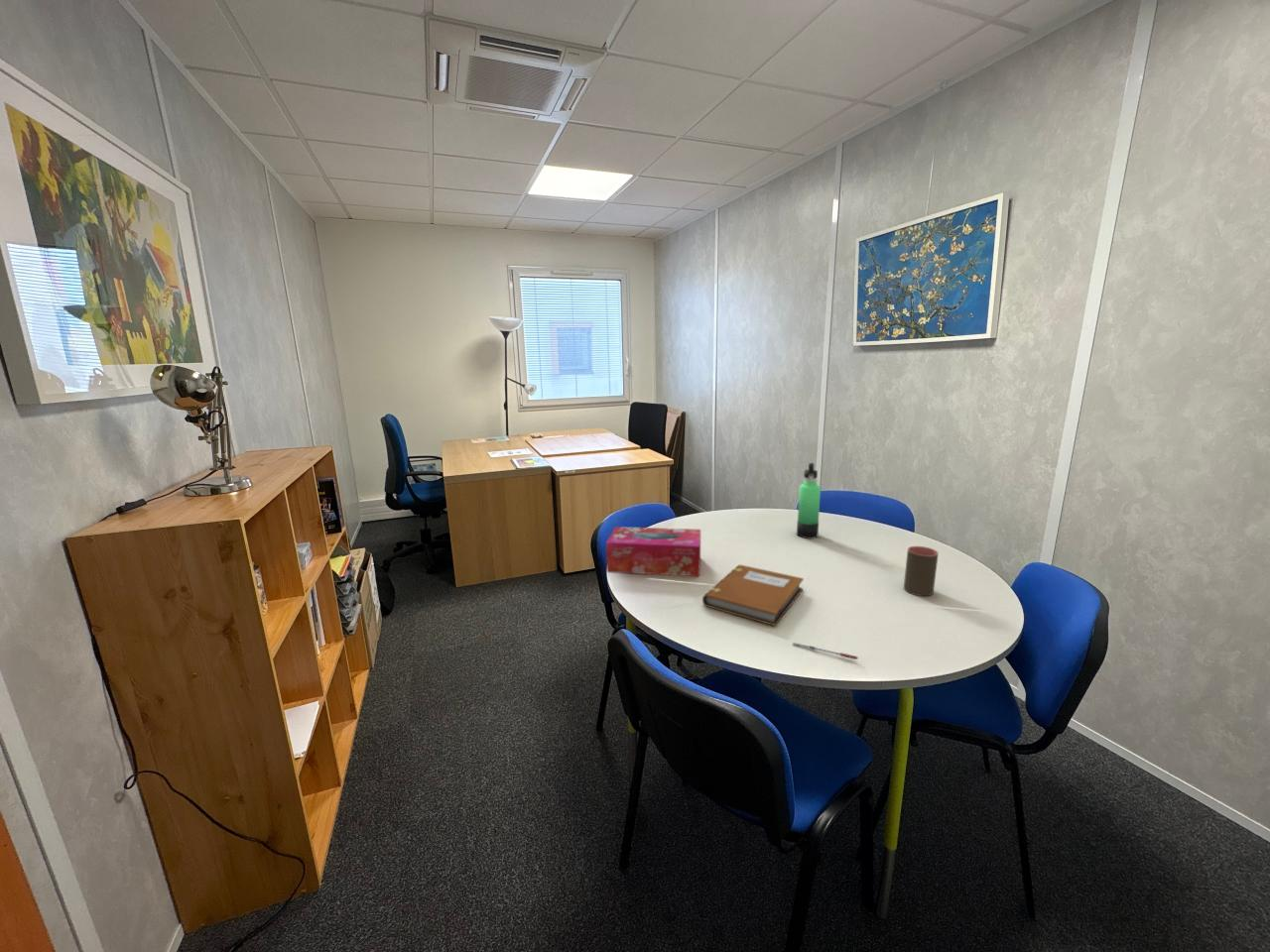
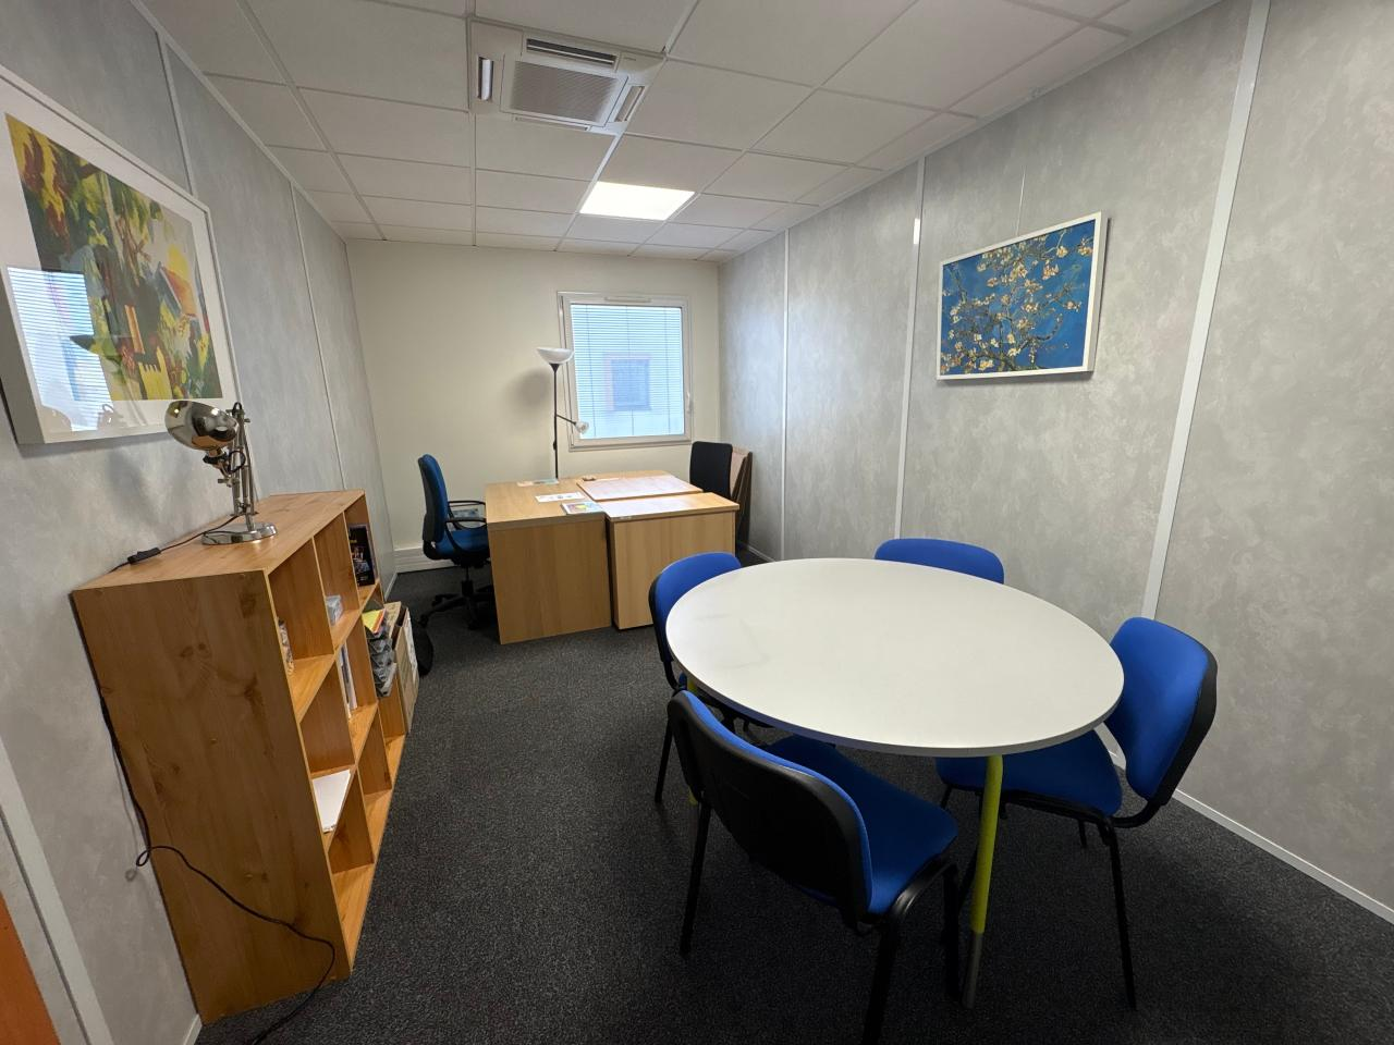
- notebook [701,564,805,627]
- pen [792,642,859,660]
- tissue box [605,526,701,577]
- cup [903,545,940,597]
- thermos bottle [796,462,822,539]
